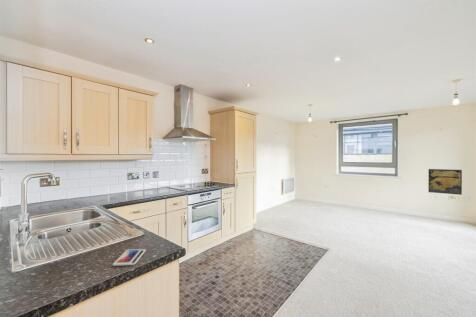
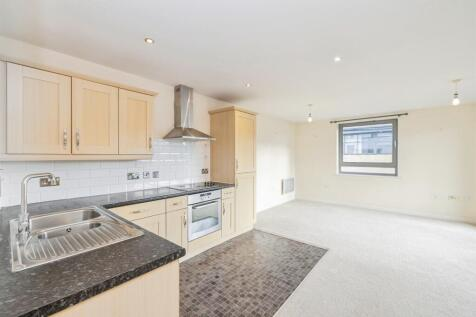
- smartphone [112,248,147,267]
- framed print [428,168,463,196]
